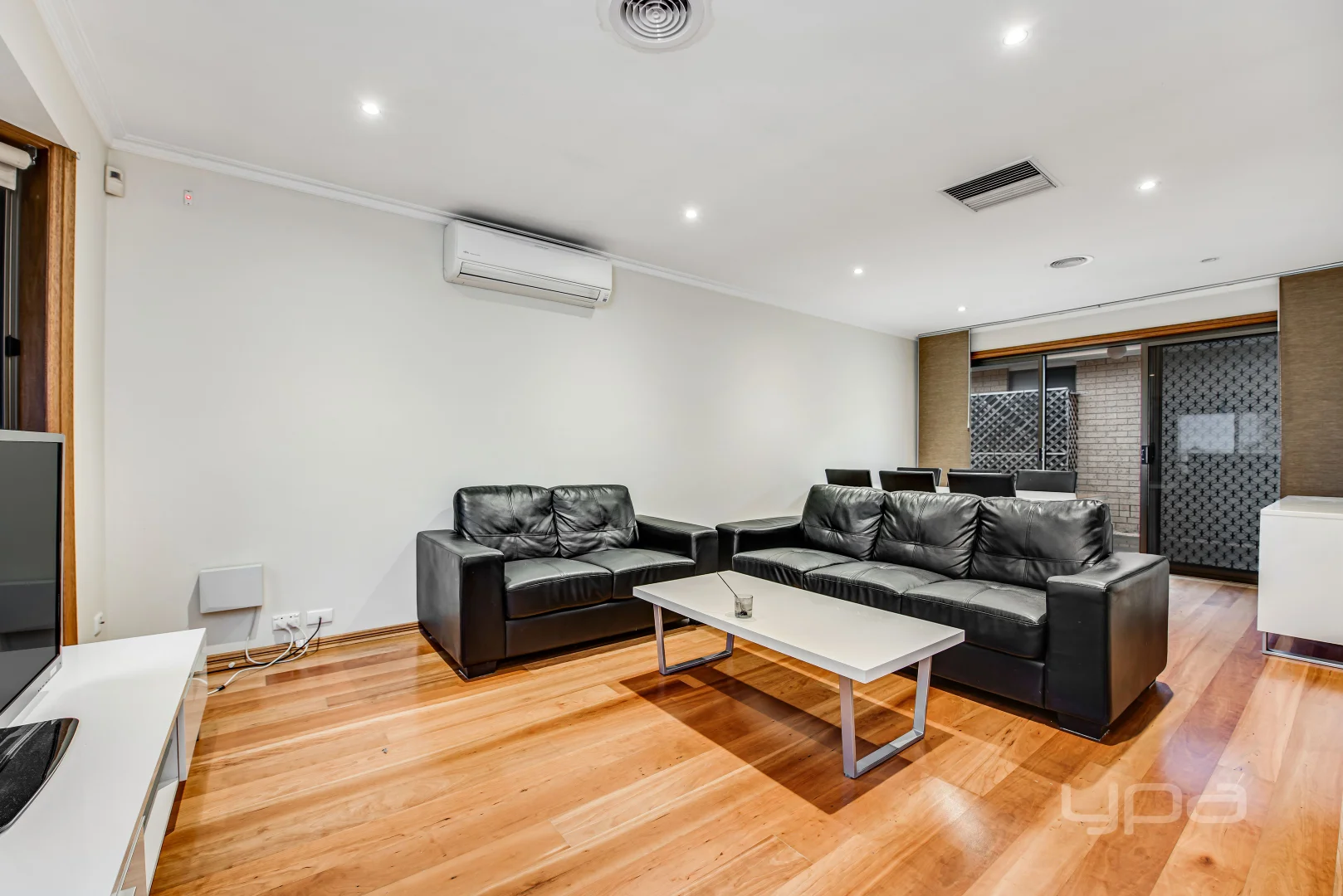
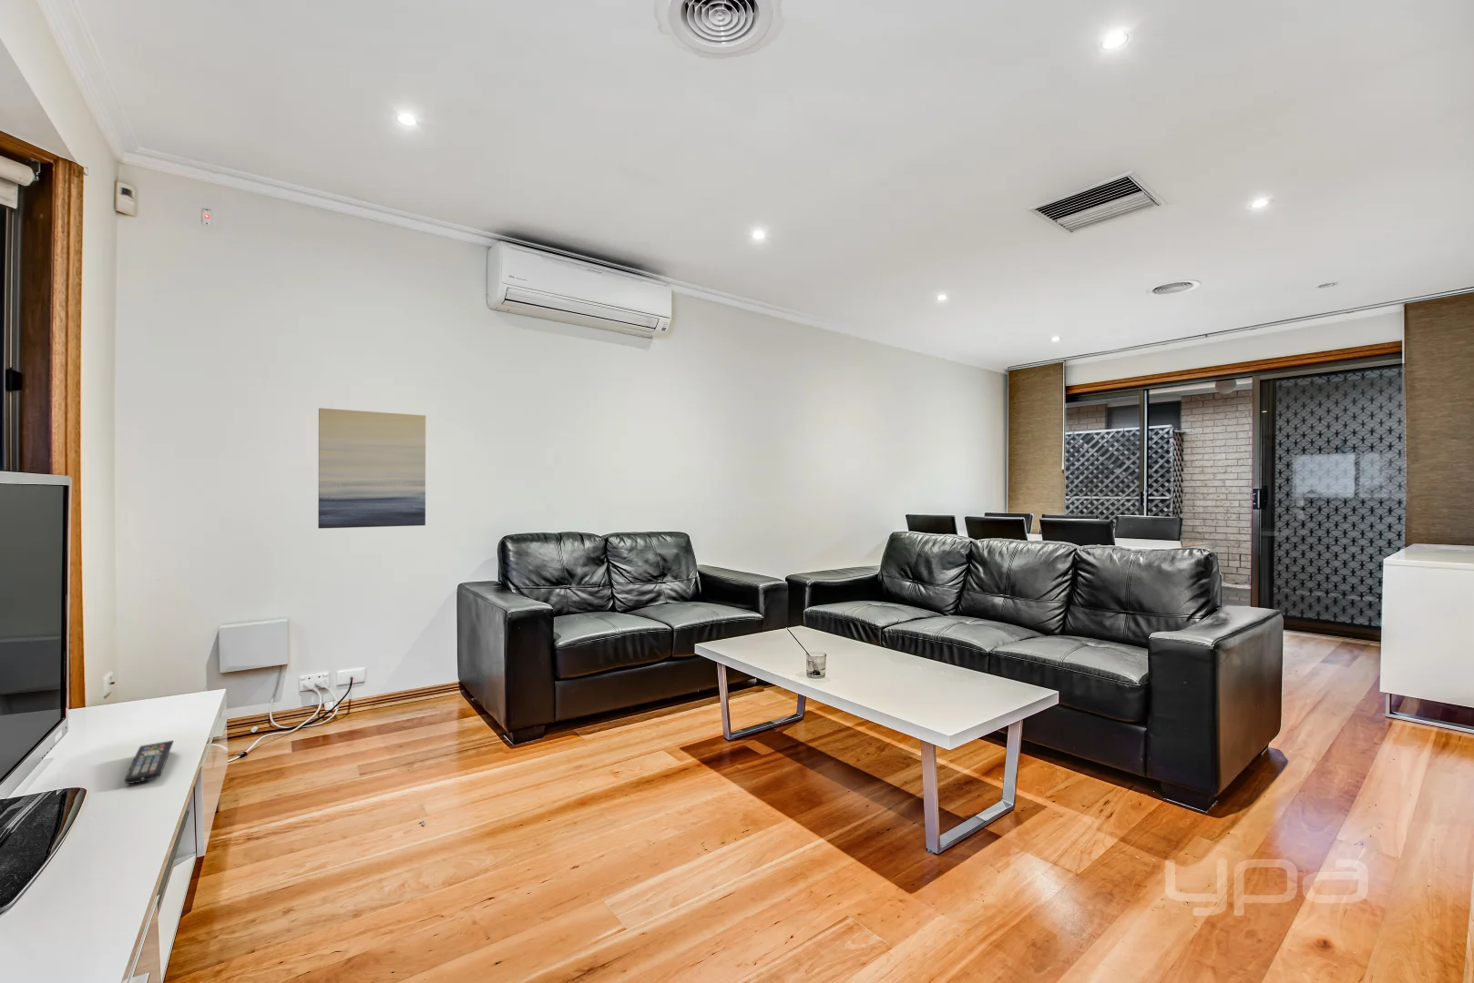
+ wall art [317,407,426,530]
+ remote control [124,739,175,784]
